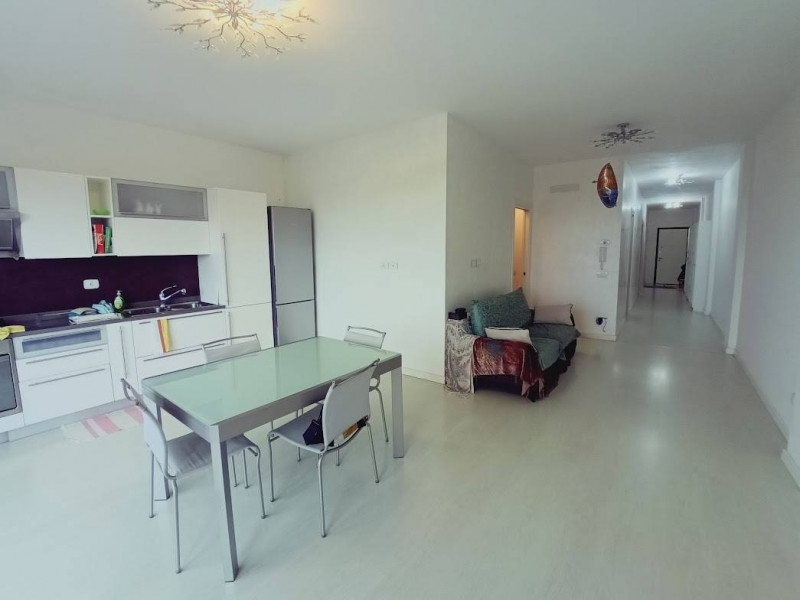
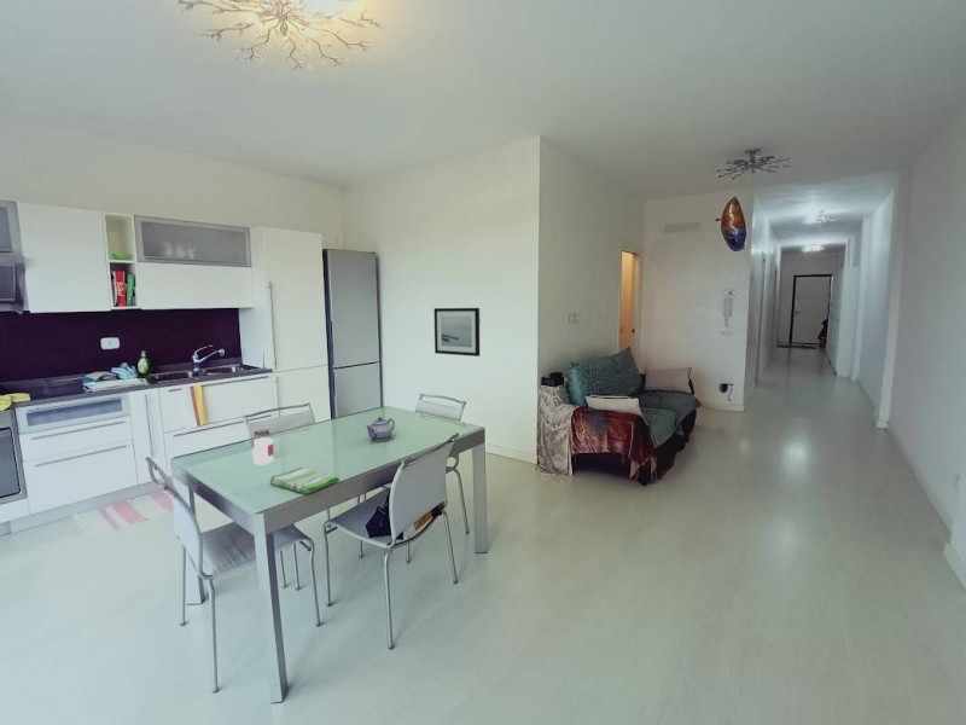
+ dish towel [269,466,341,494]
+ teapot [365,416,396,442]
+ wall art [433,307,481,358]
+ jar [251,429,275,465]
